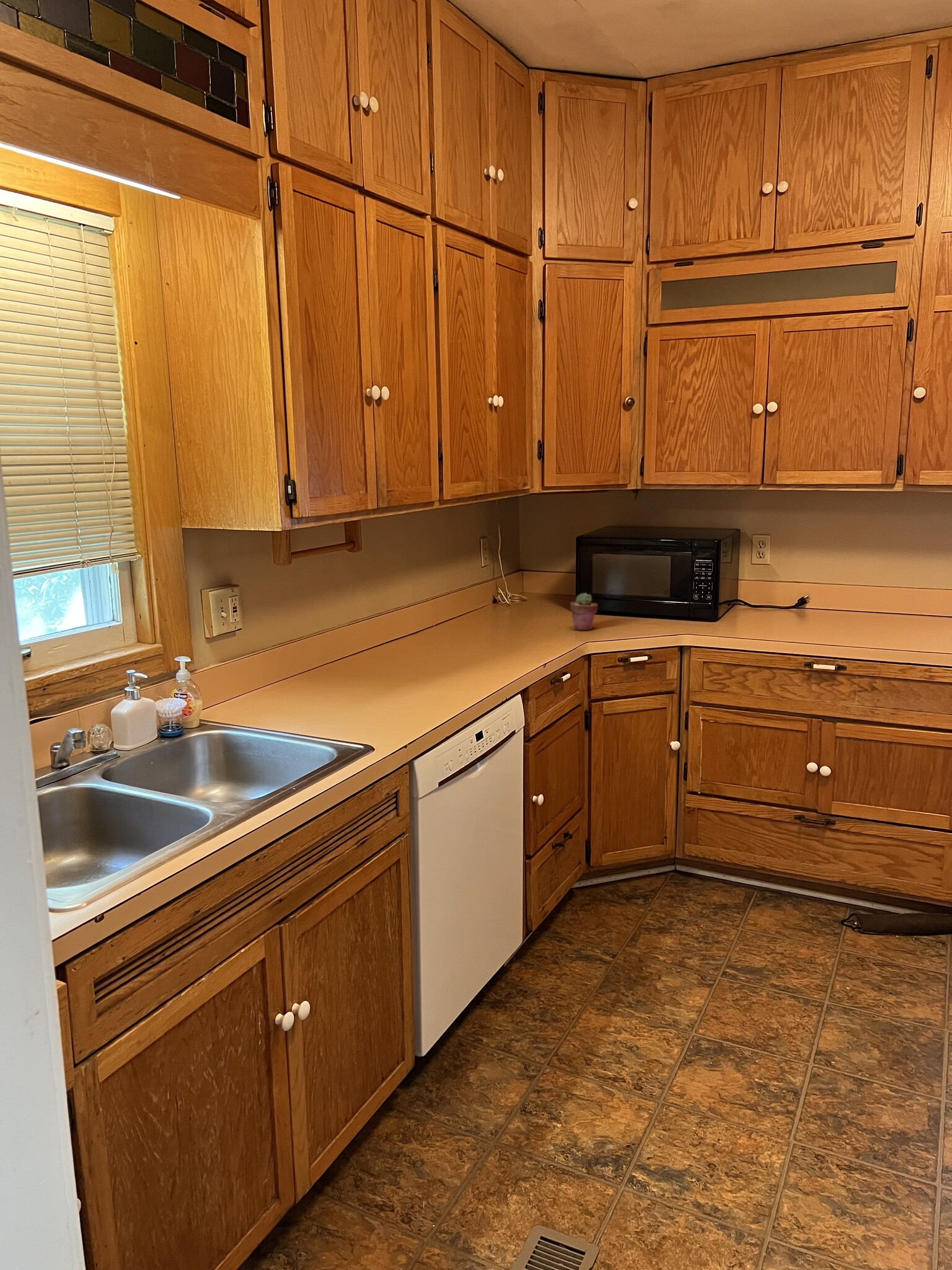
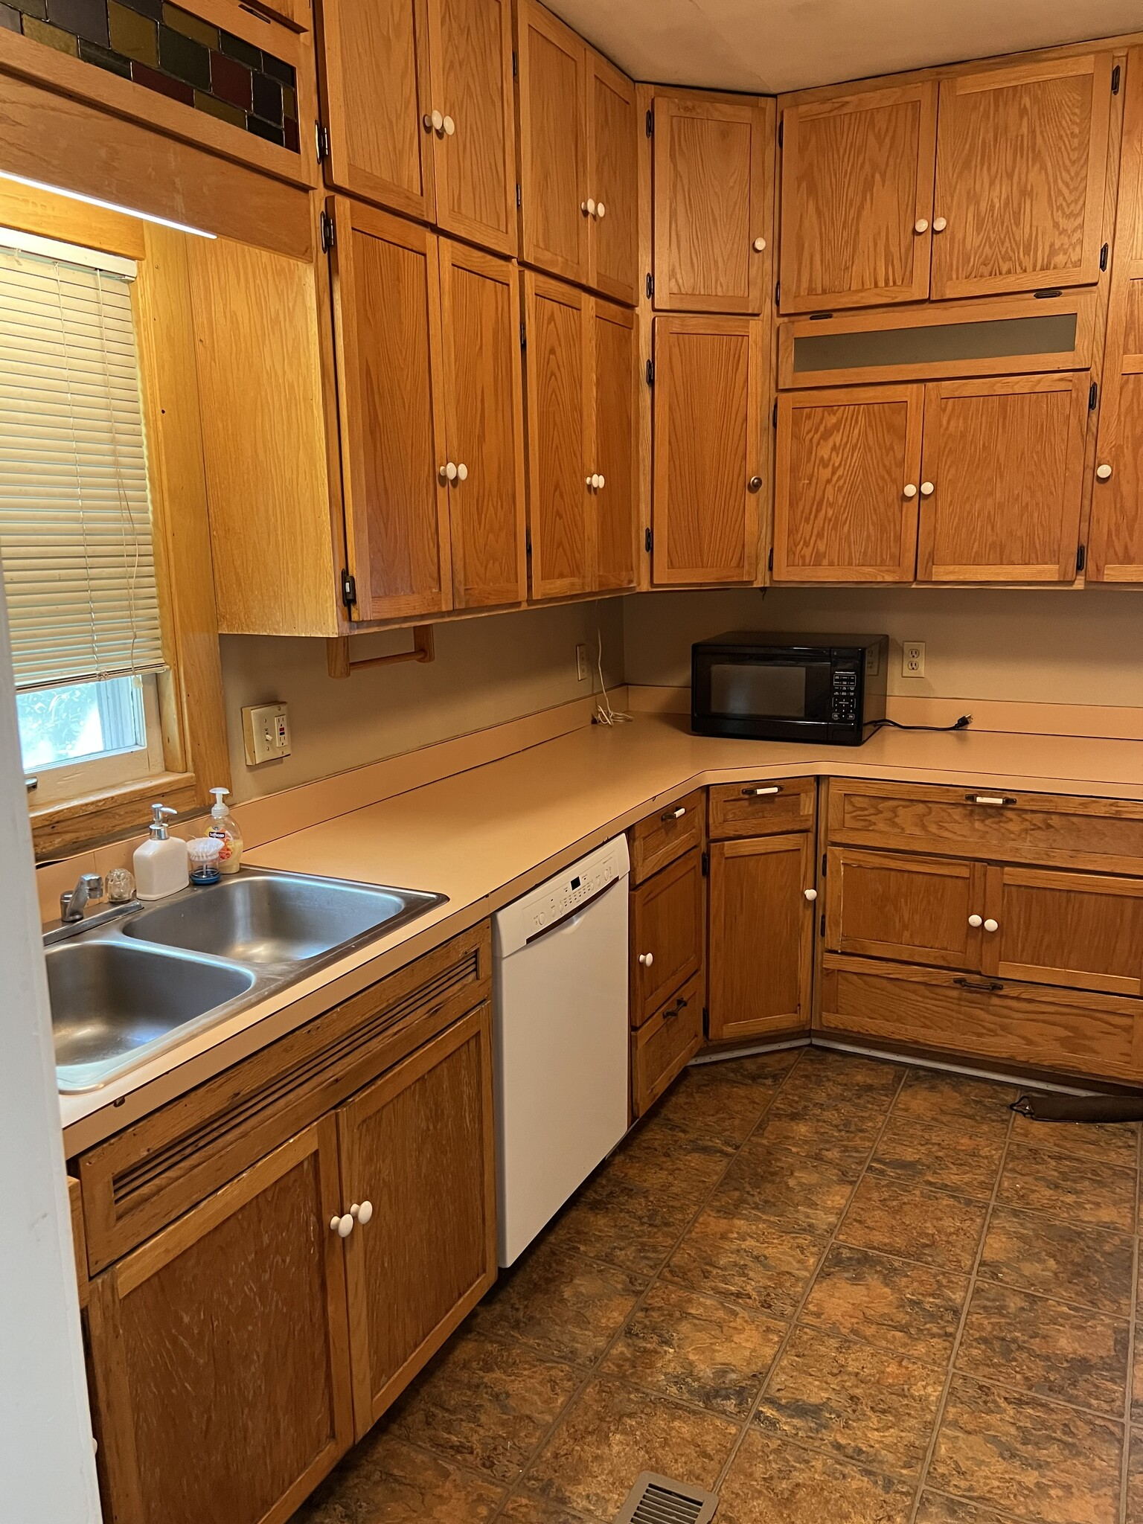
- potted succulent [570,592,599,631]
